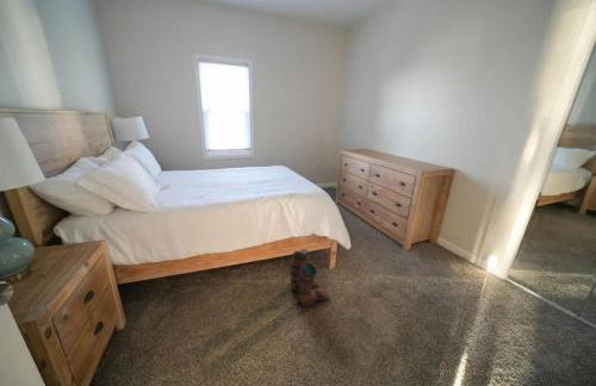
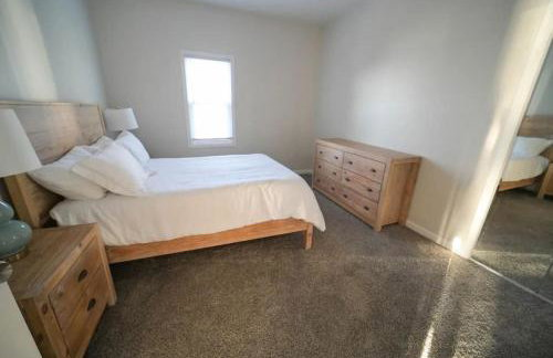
- boots [288,248,330,309]
